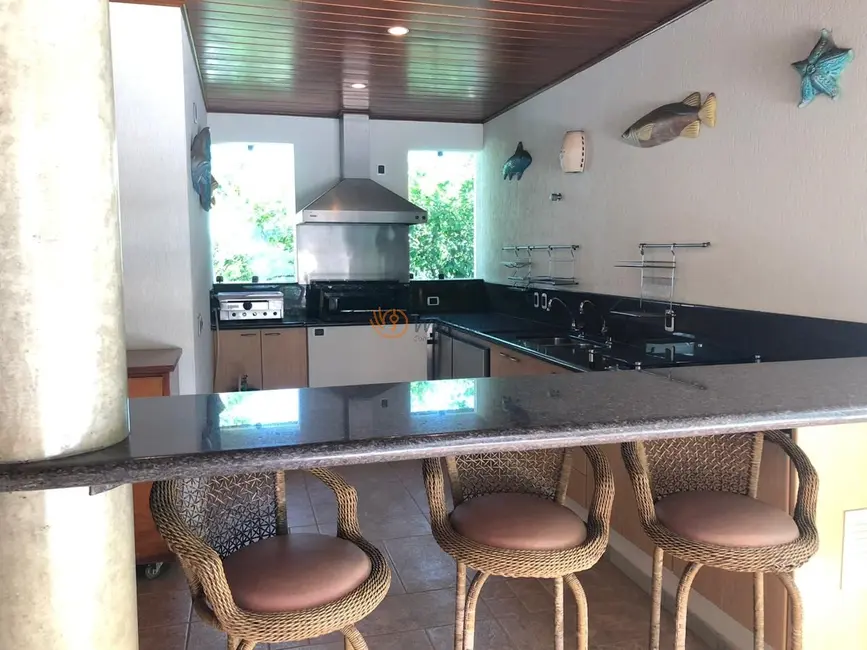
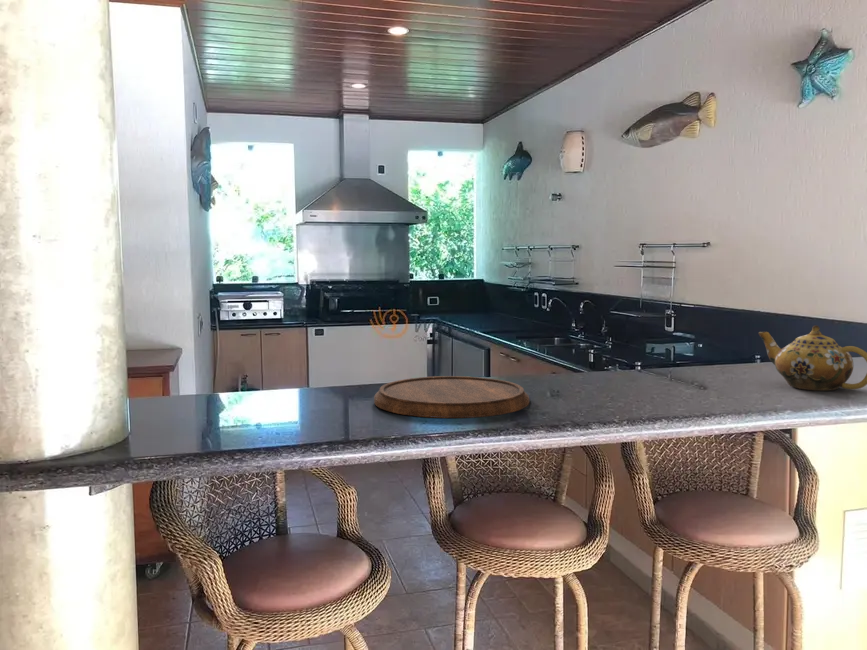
+ teapot [758,324,867,392]
+ cutting board [373,375,530,419]
